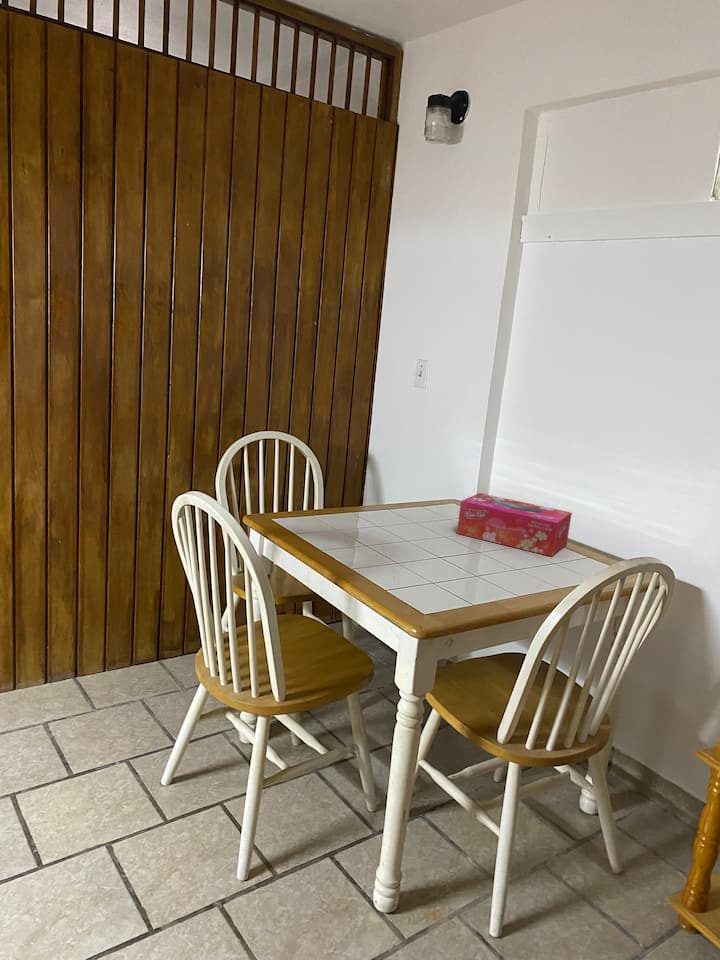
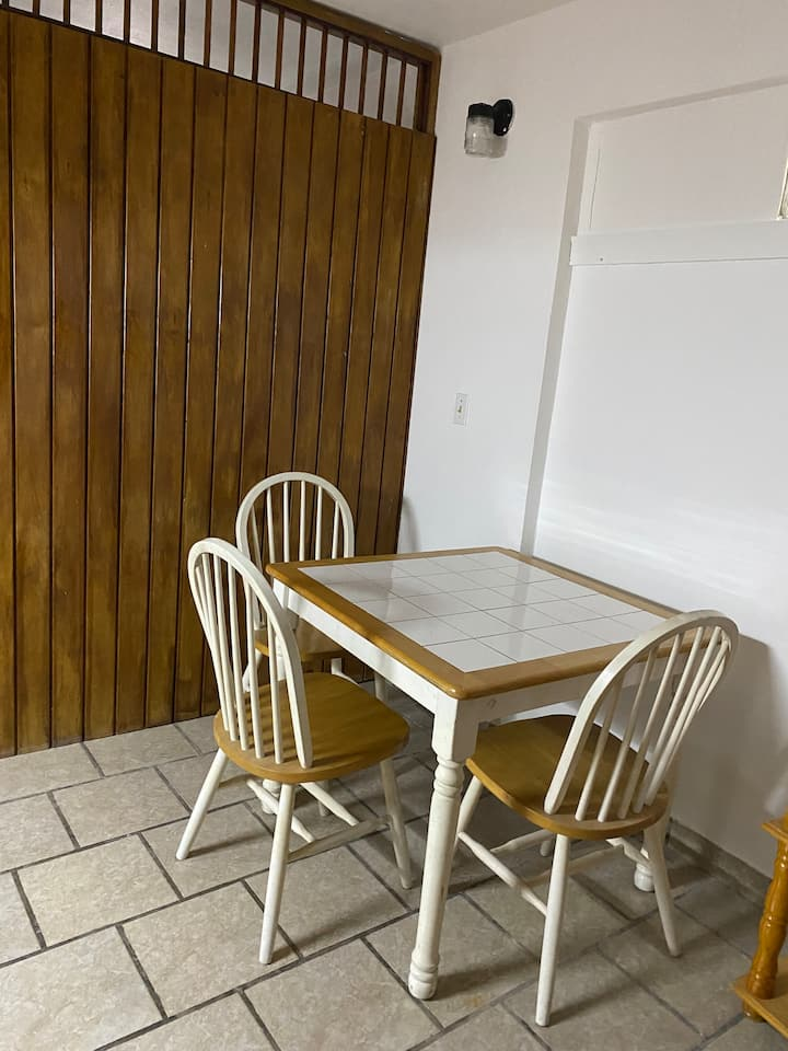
- tissue box [456,492,573,557]
